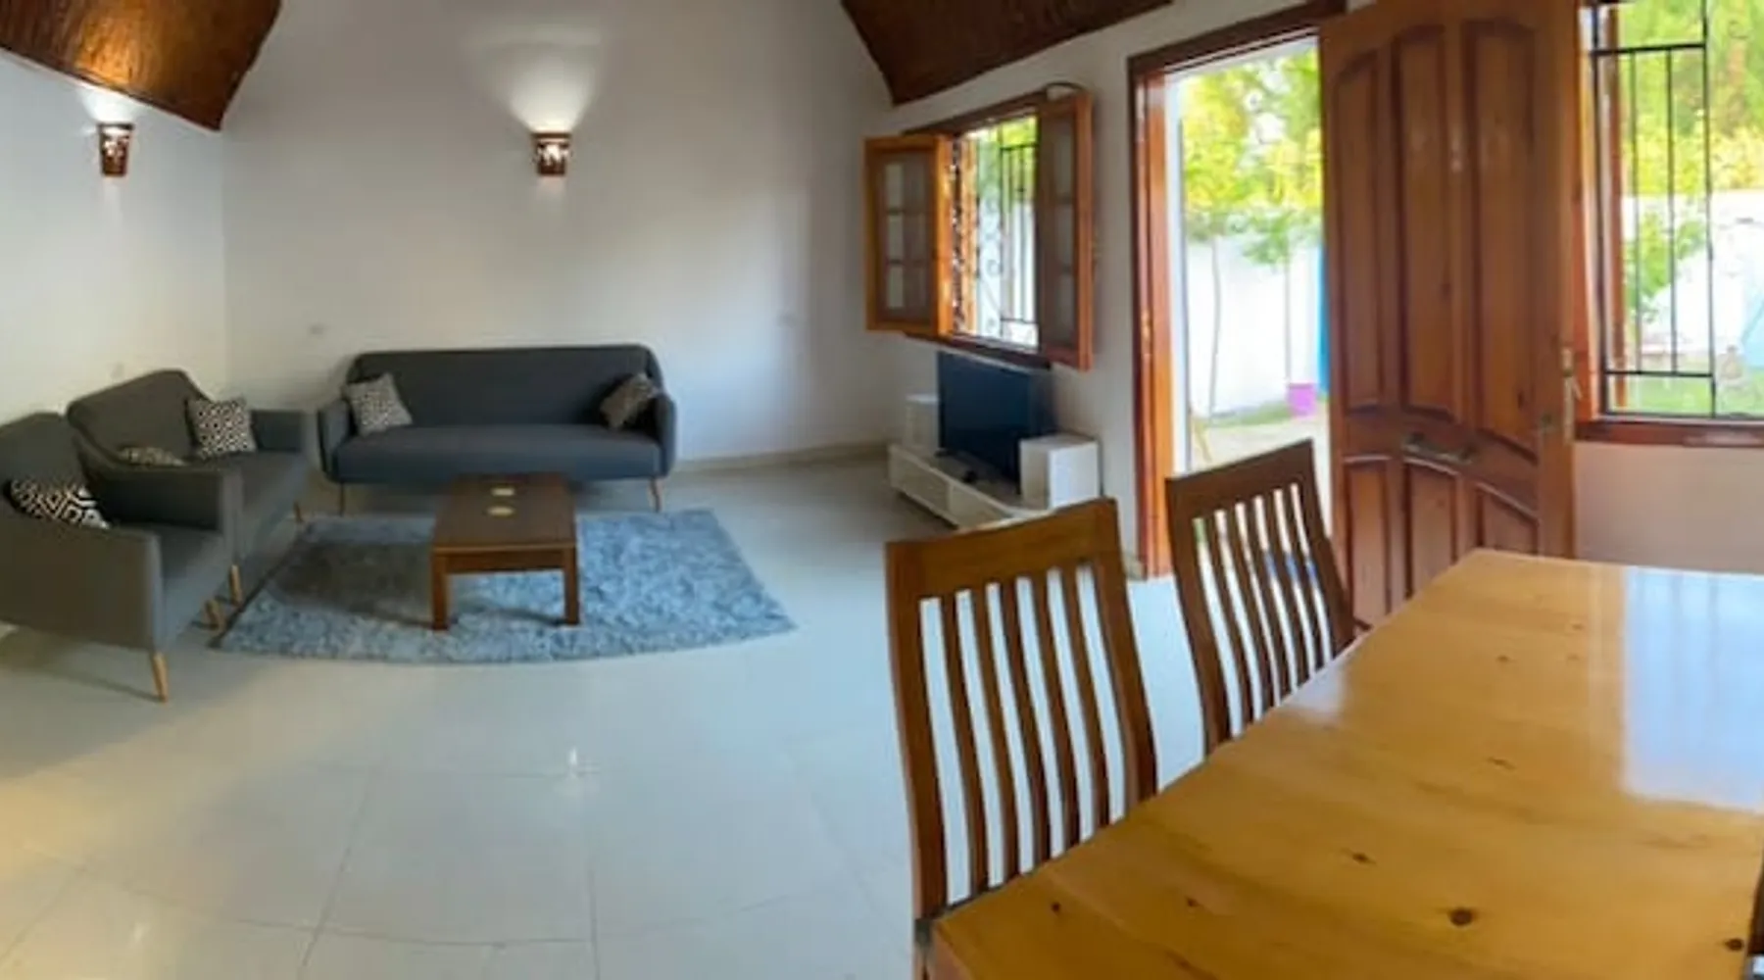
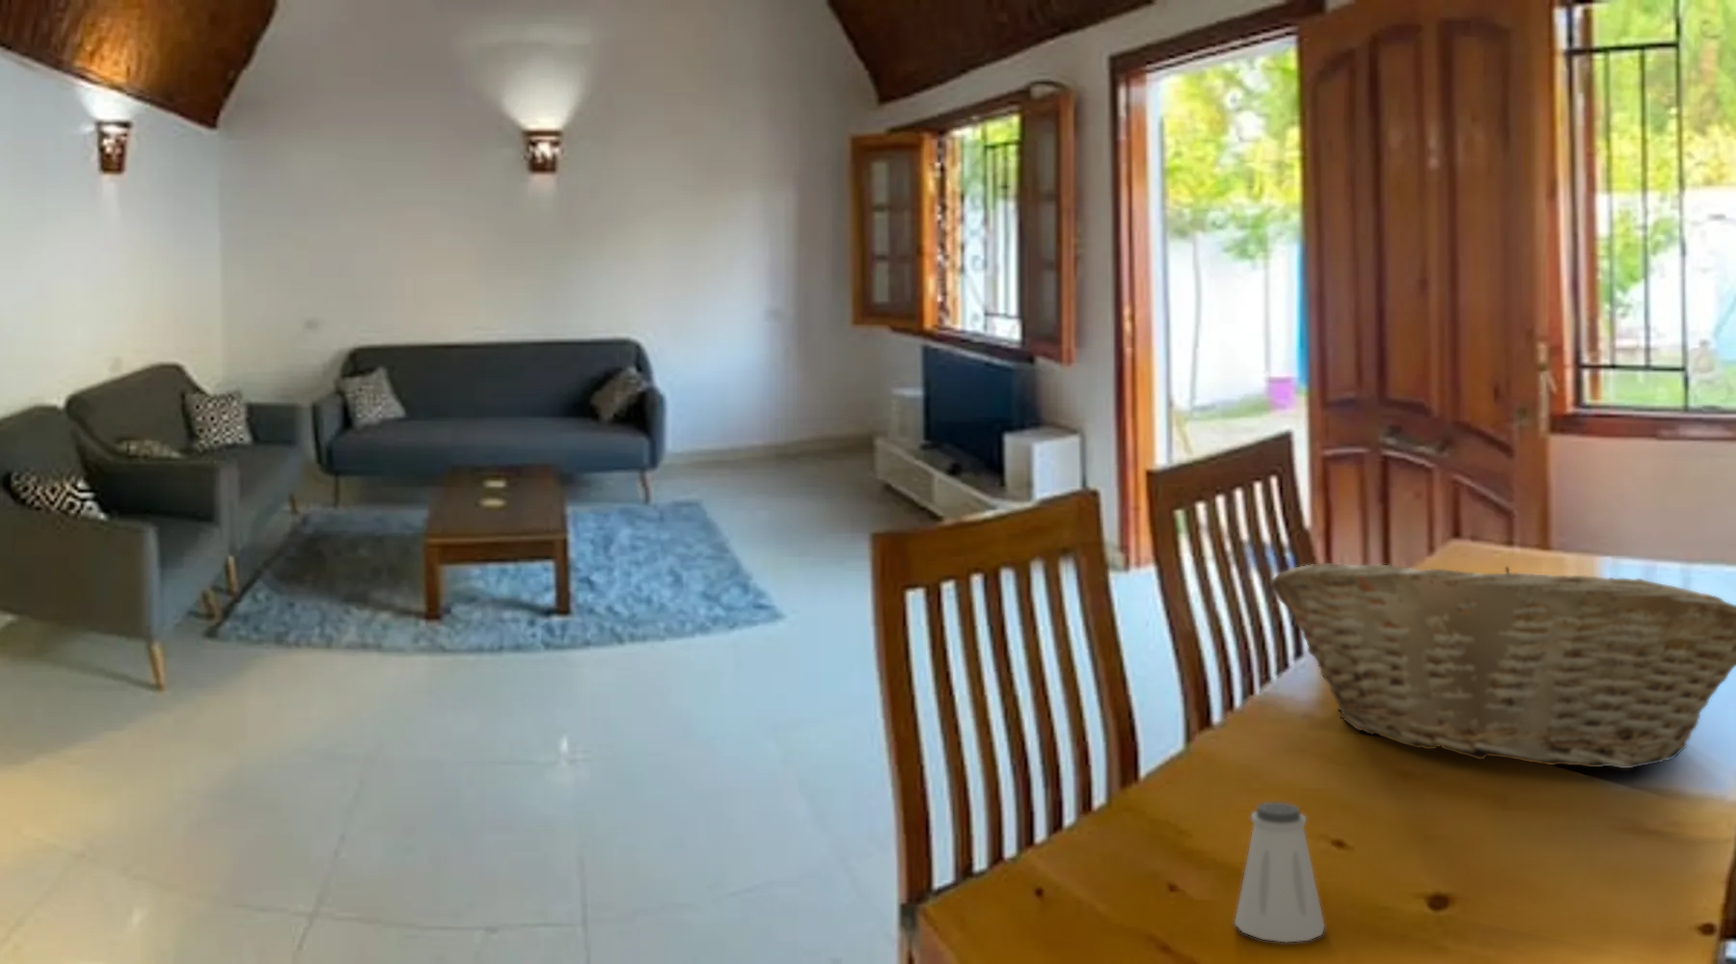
+ saltshaker [1234,801,1325,943]
+ fruit basket [1271,562,1736,769]
